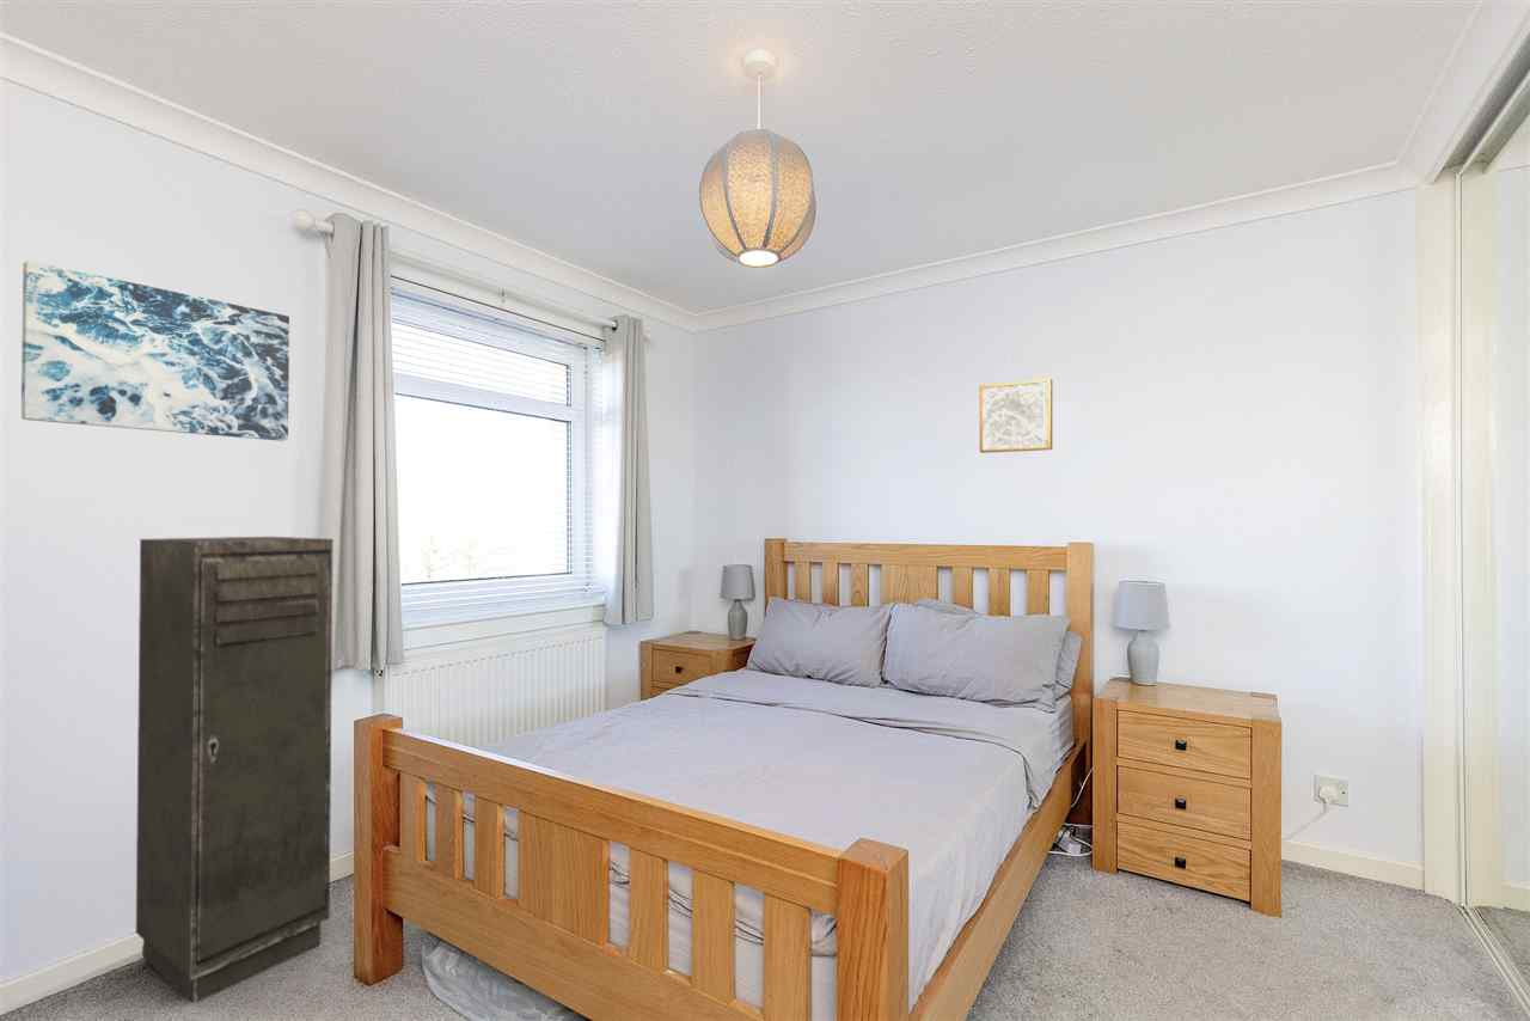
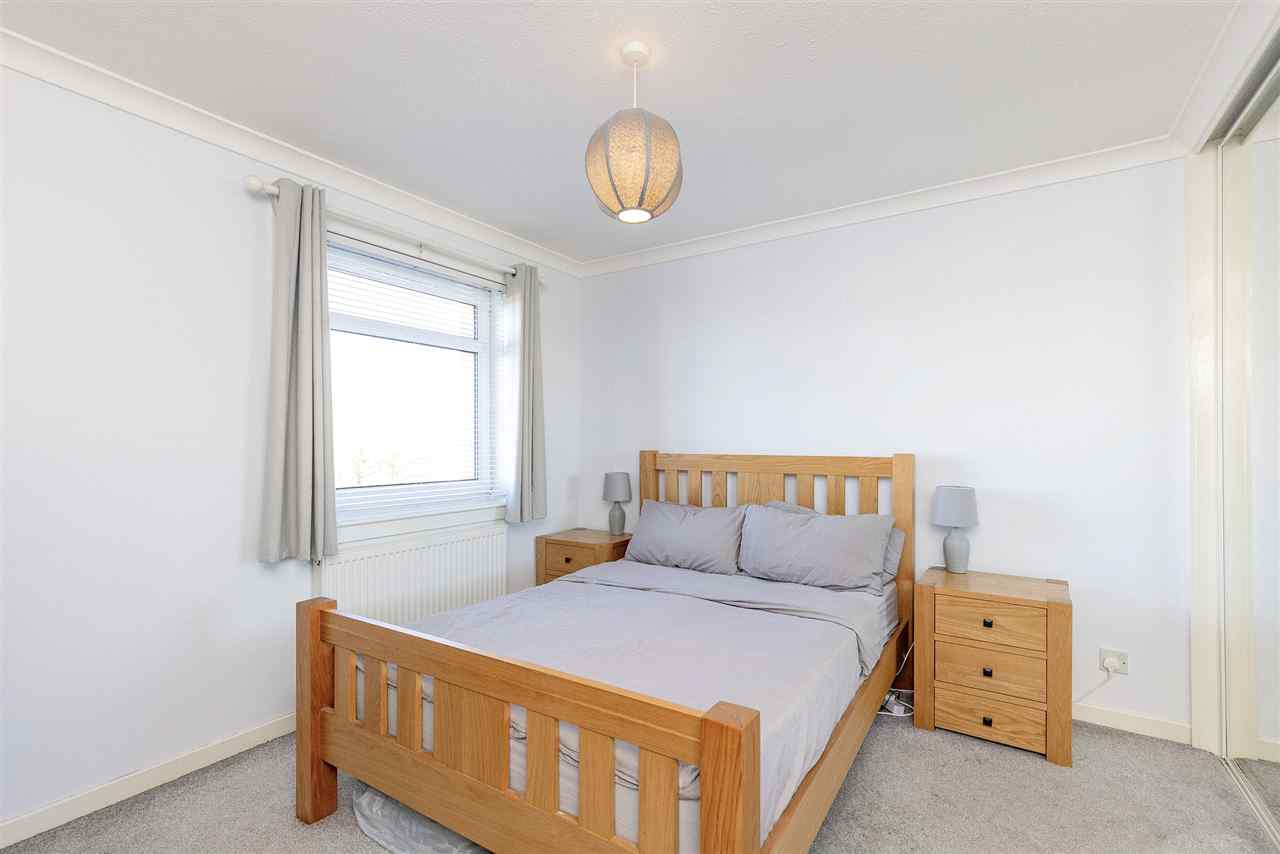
- wall art [20,259,290,442]
- storage cabinet [135,536,335,1004]
- wall art [979,378,1054,454]
